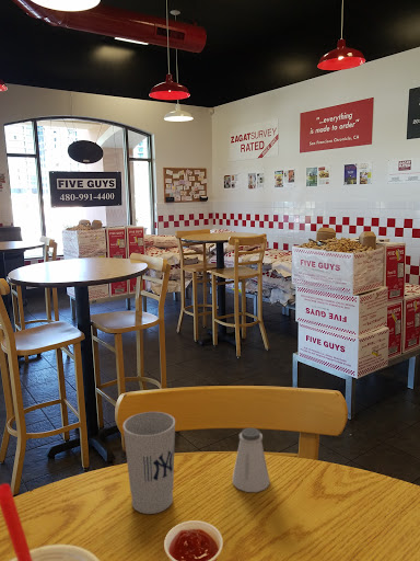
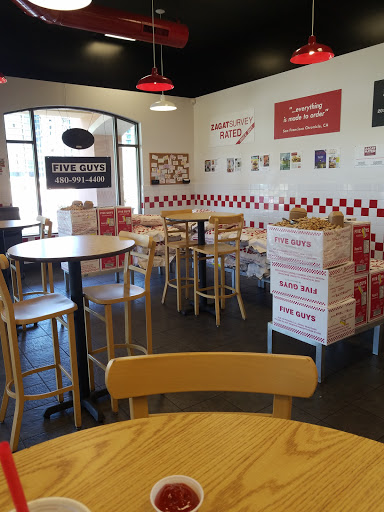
- saltshaker [232,427,271,493]
- cup [121,411,176,515]
